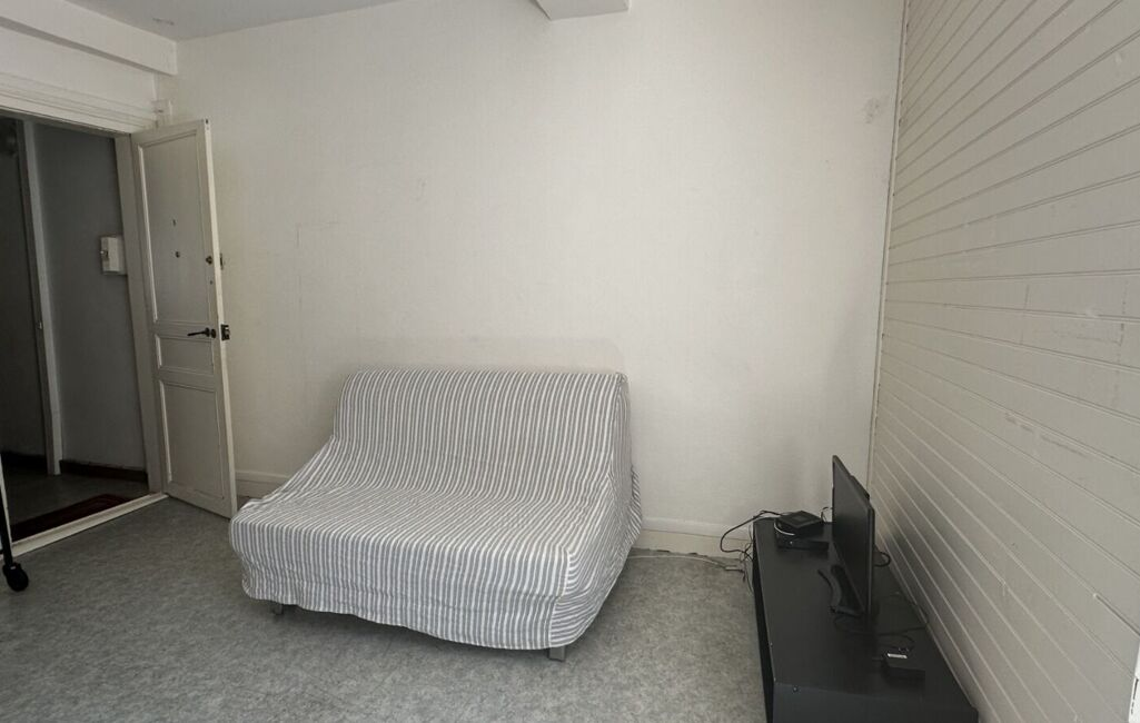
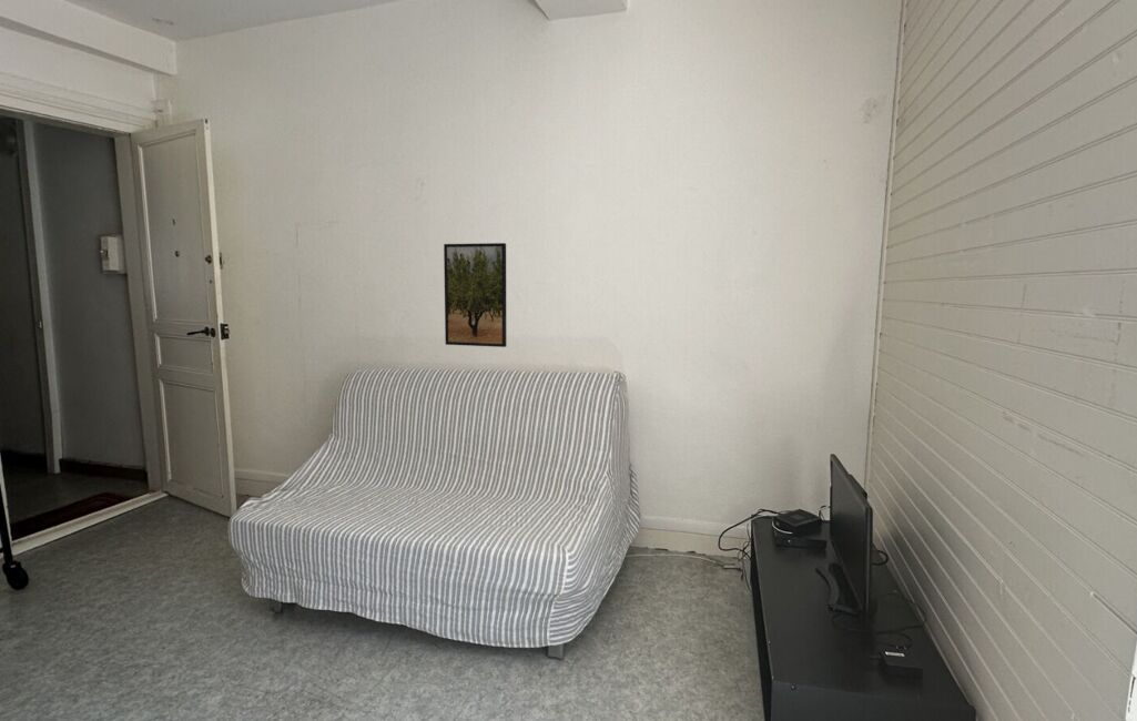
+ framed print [443,242,508,348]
